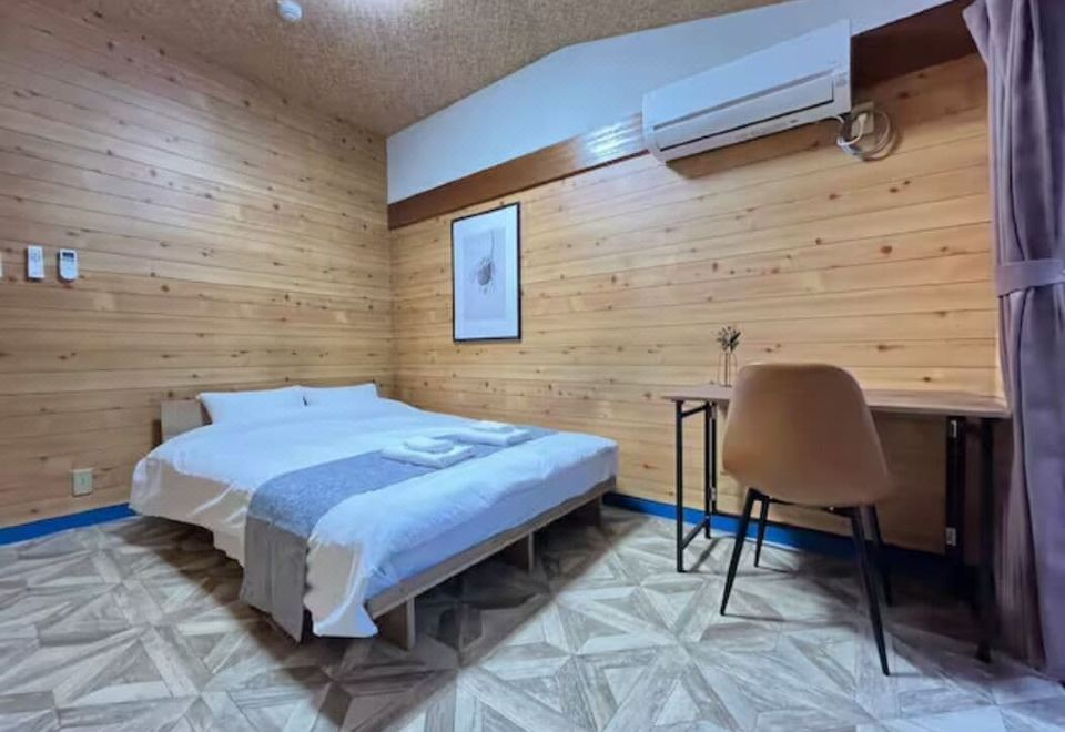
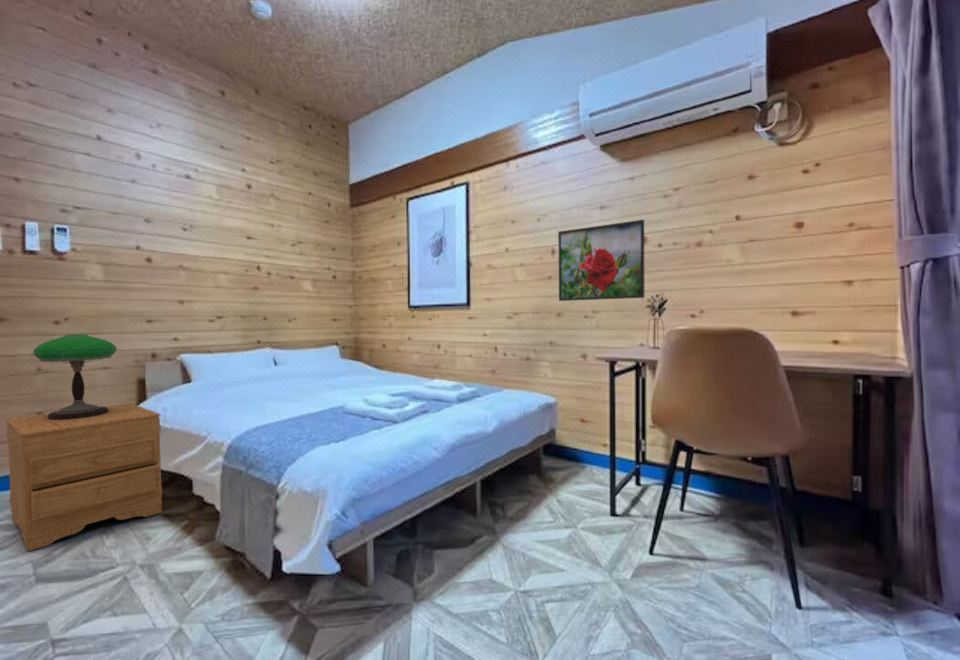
+ table lamp [32,333,118,420]
+ nightstand [5,402,164,552]
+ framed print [557,219,645,302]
